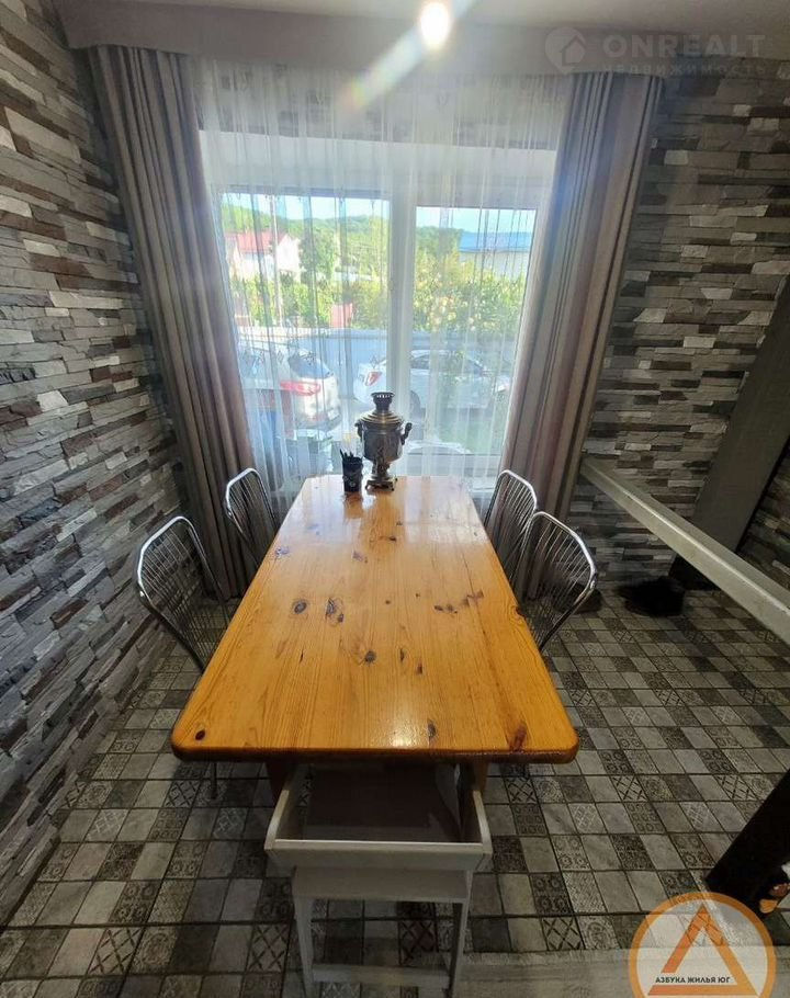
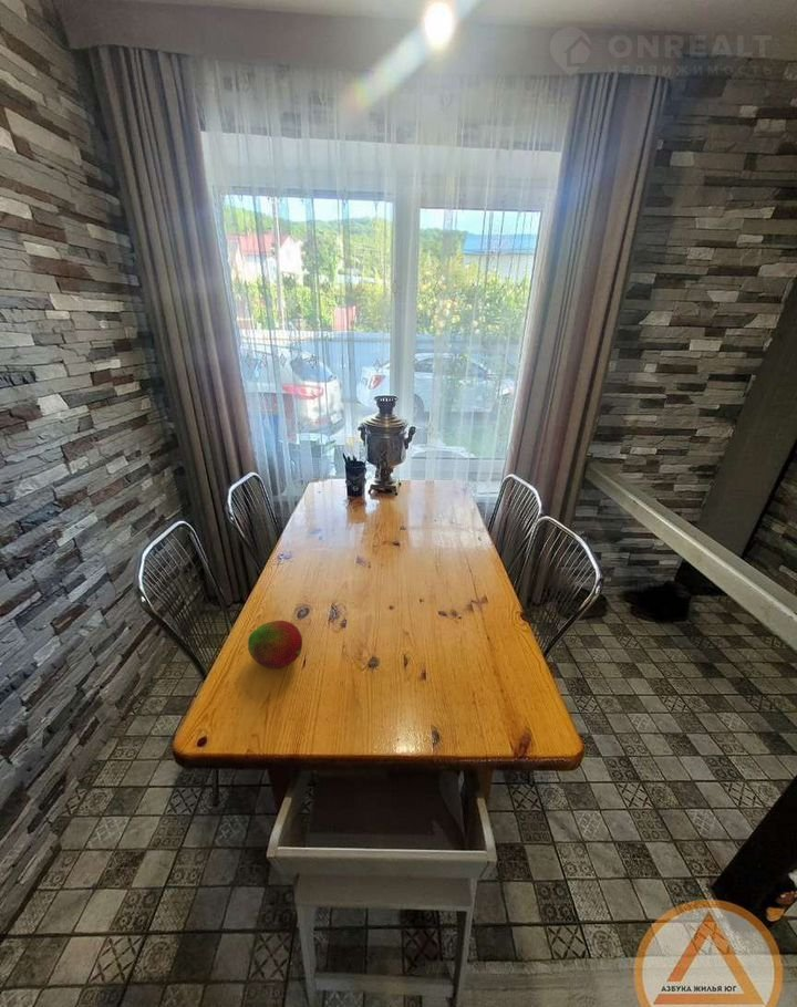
+ fruit [247,620,303,669]
